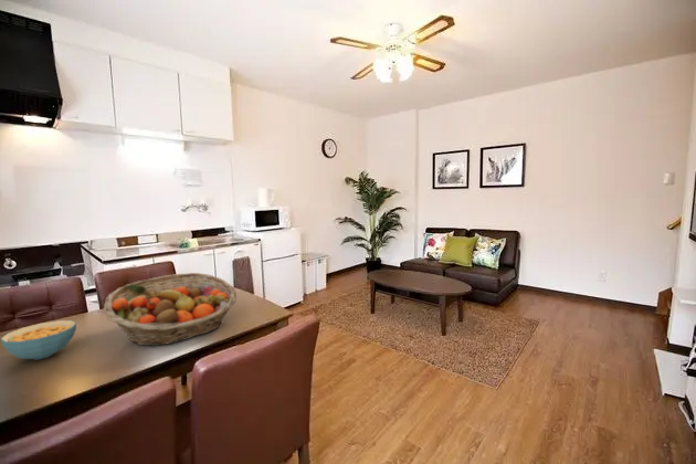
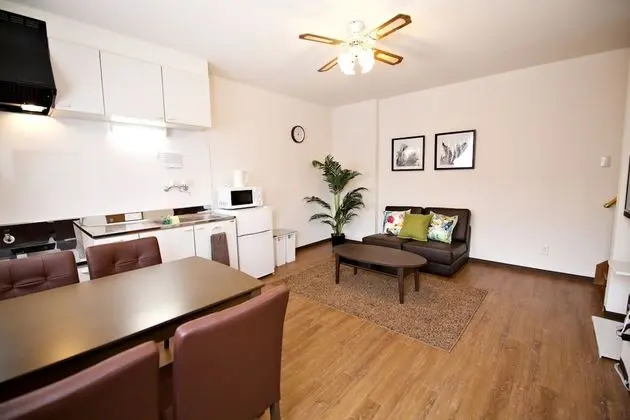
- cereal bowl [0,319,77,360]
- fruit basket [103,272,238,347]
